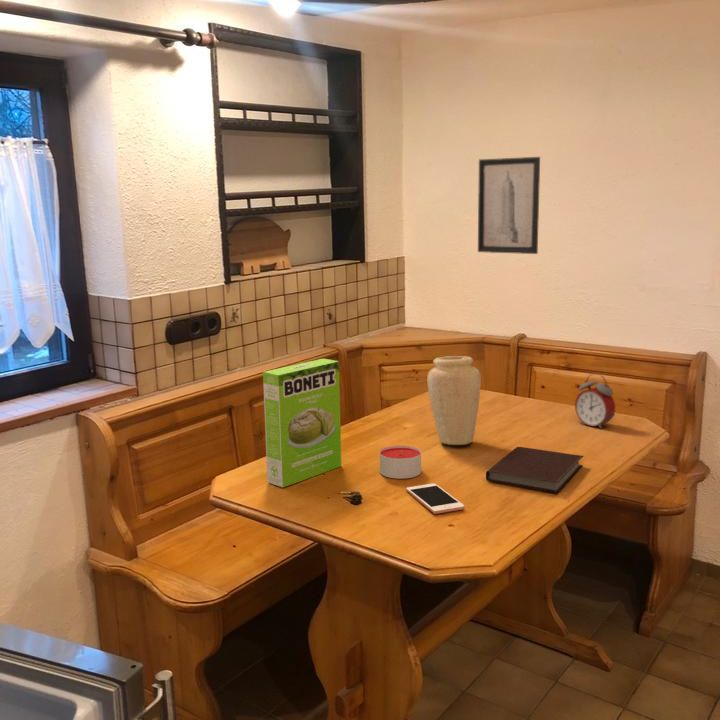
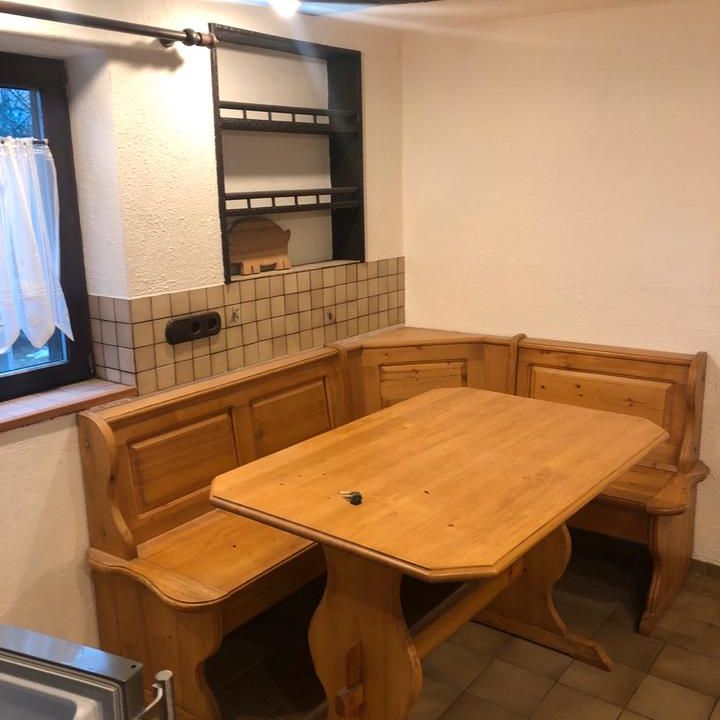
- candle [379,445,422,480]
- cell phone [405,483,466,515]
- cake mix box [262,358,342,488]
- notebook [485,446,584,494]
- alarm clock [574,372,616,430]
- vase [426,355,482,446]
- wall art [477,156,541,255]
